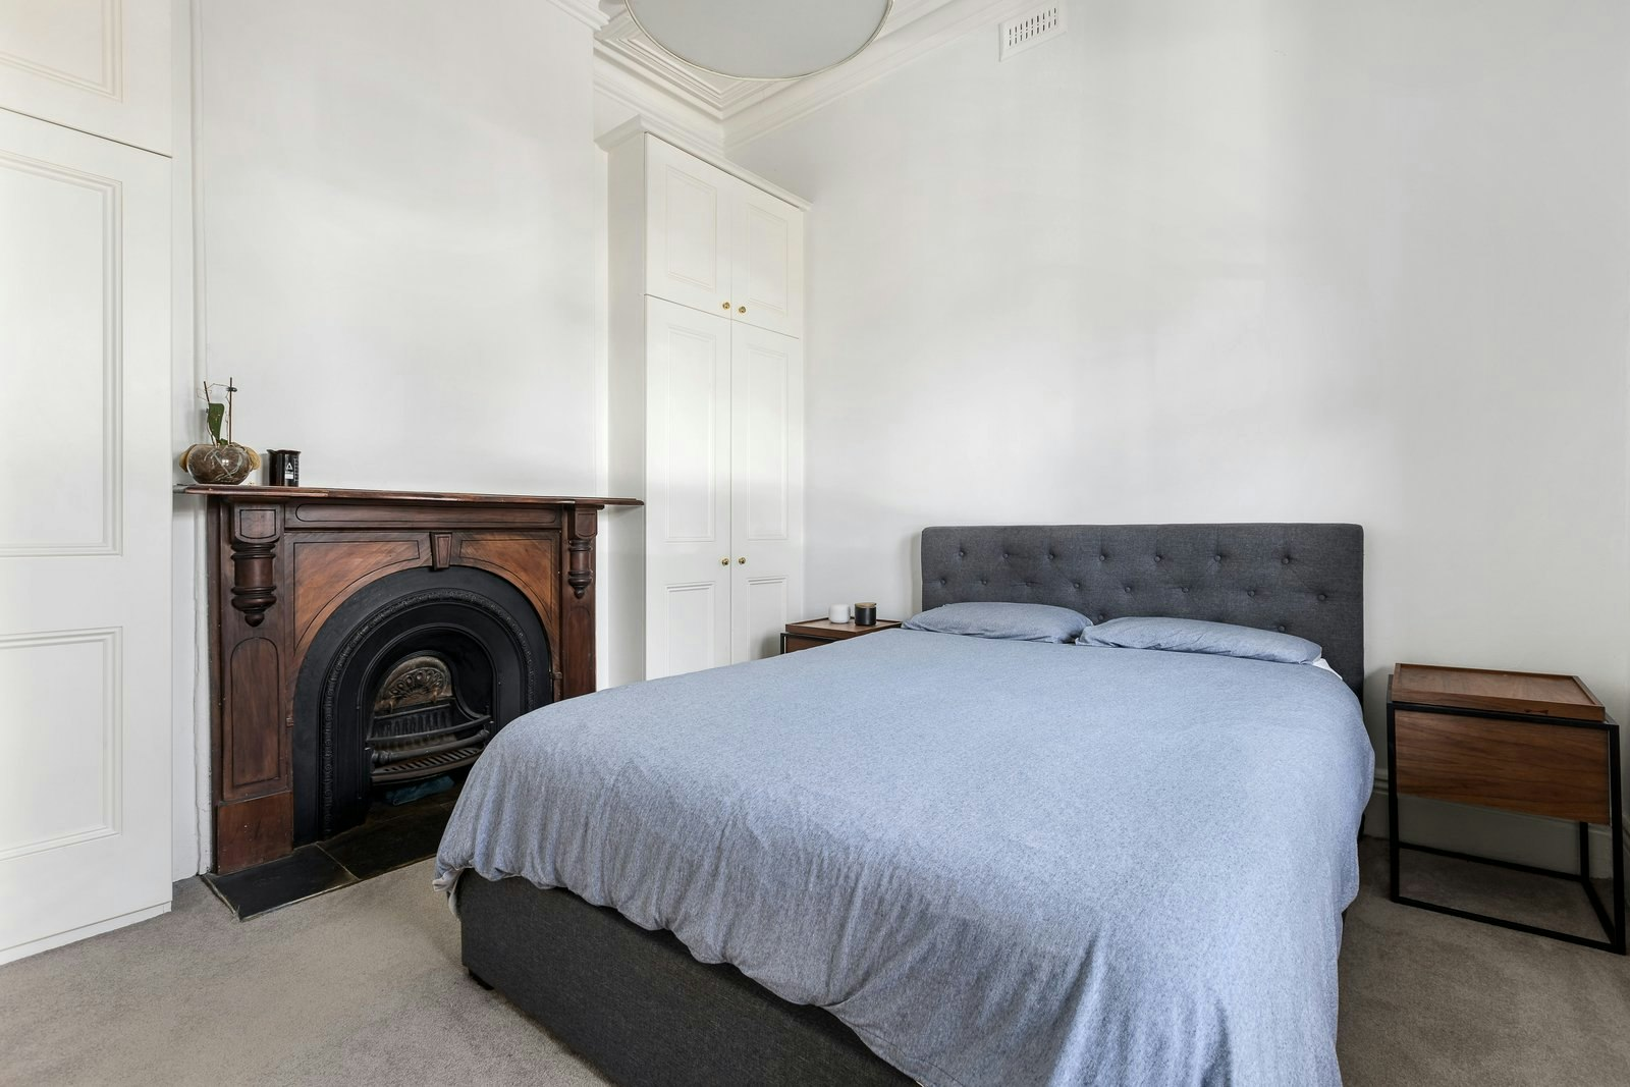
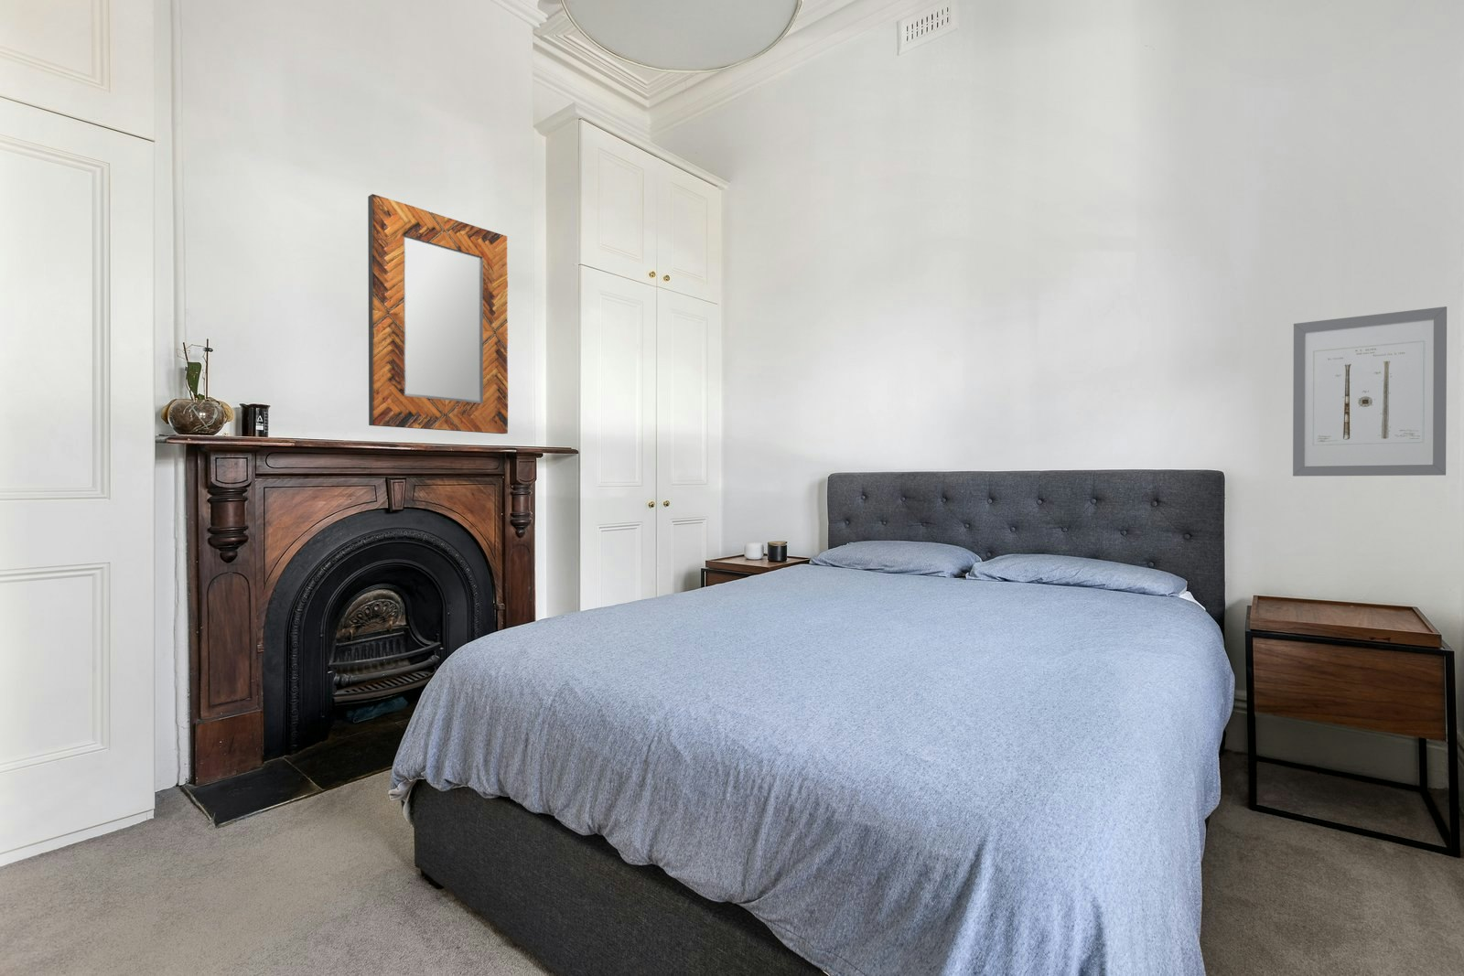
+ wall art [1292,305,1448,477]
+ home mirror [367,193,509,435]
